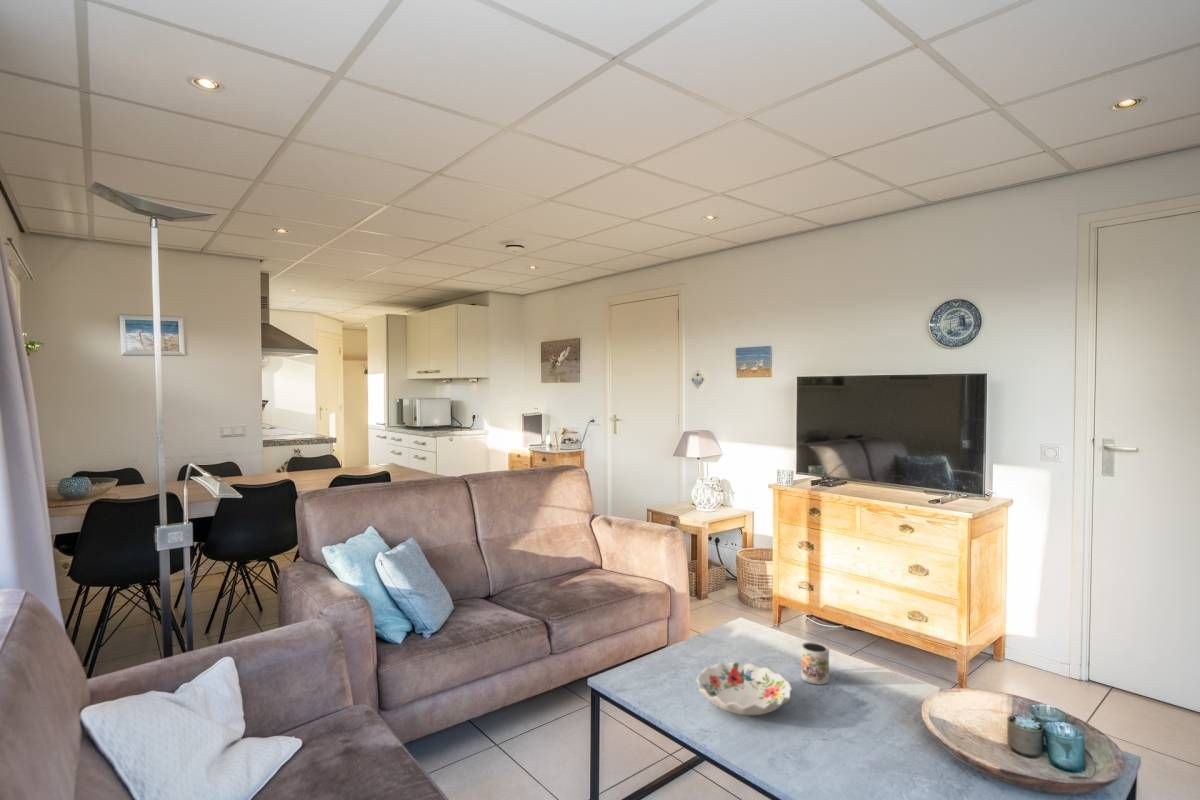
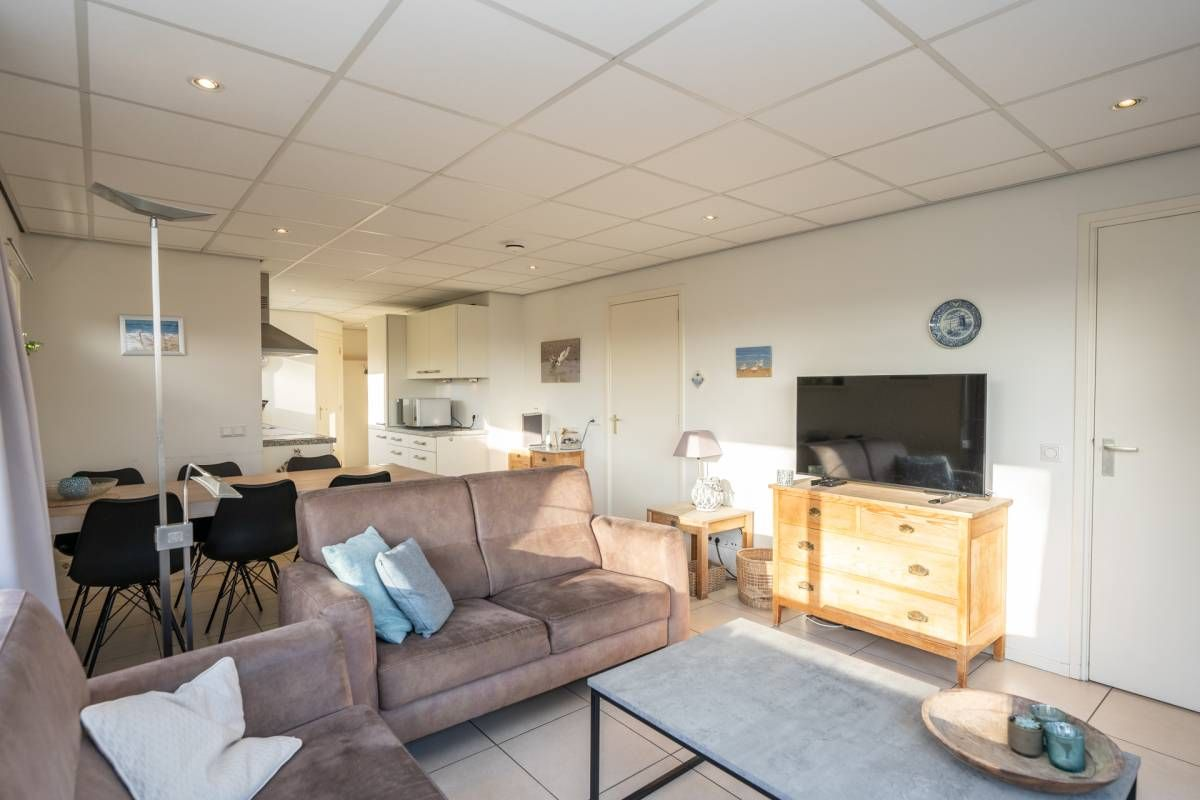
- mug [800,641,830,685]
- decorative bowl [695,661,793,716]
